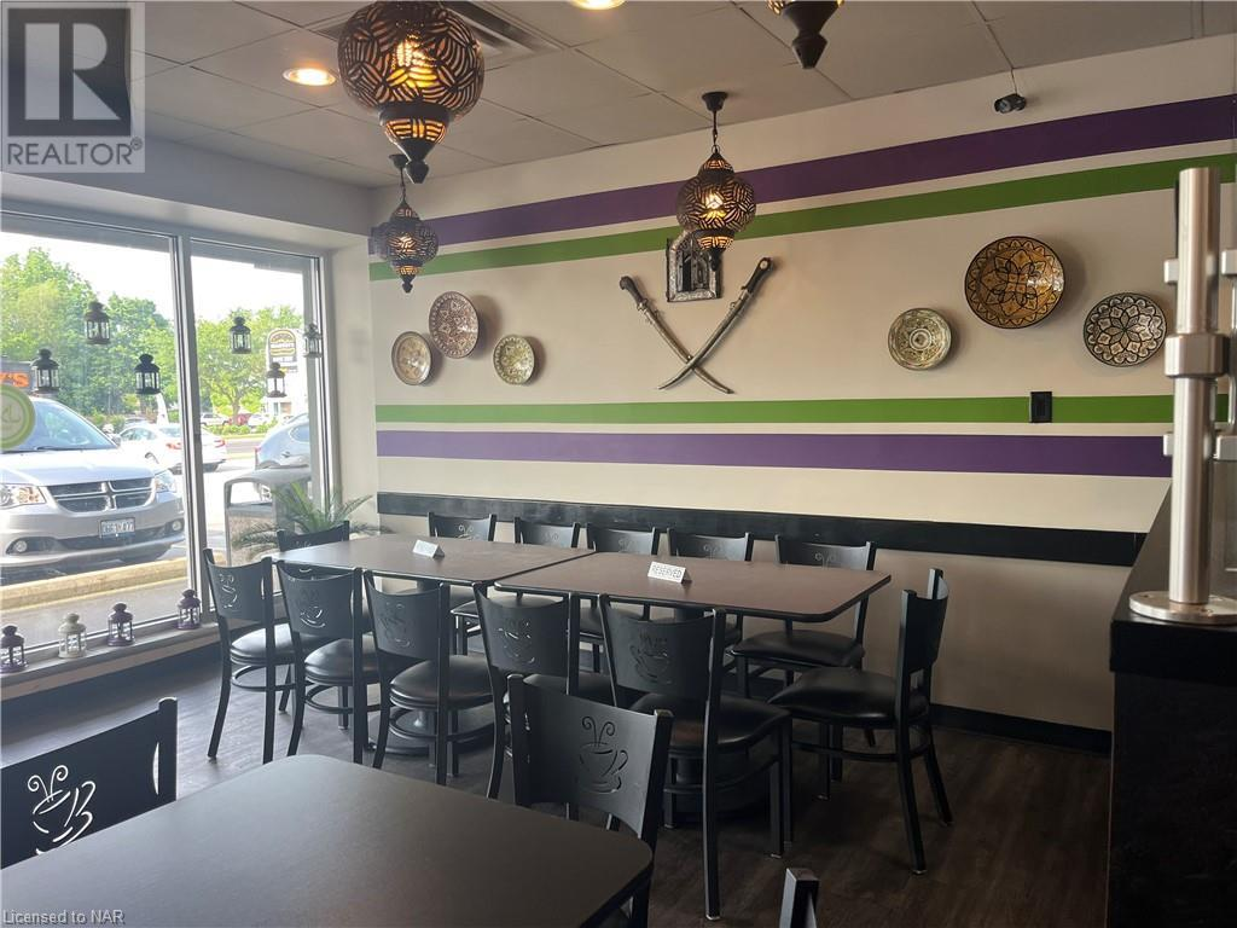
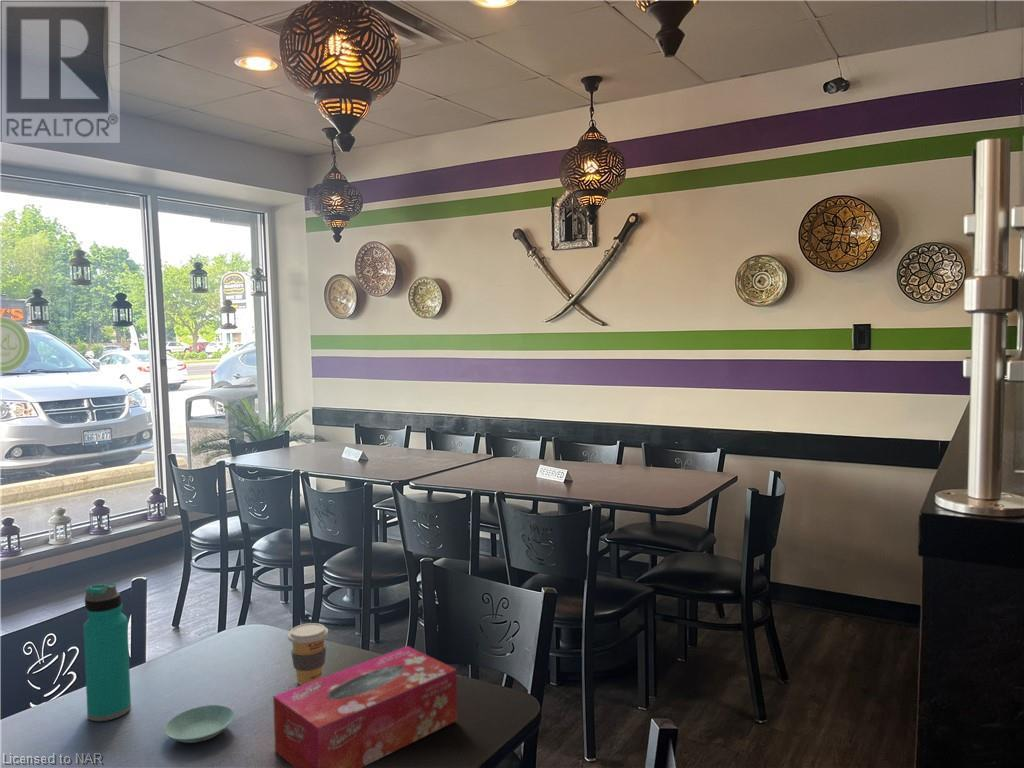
+ tissue box [272,645,458,768]
+ coffee cup [287,622,329,686]
+ saucer [163,704,235,744]
+ water bottle [82,583,132,722]
